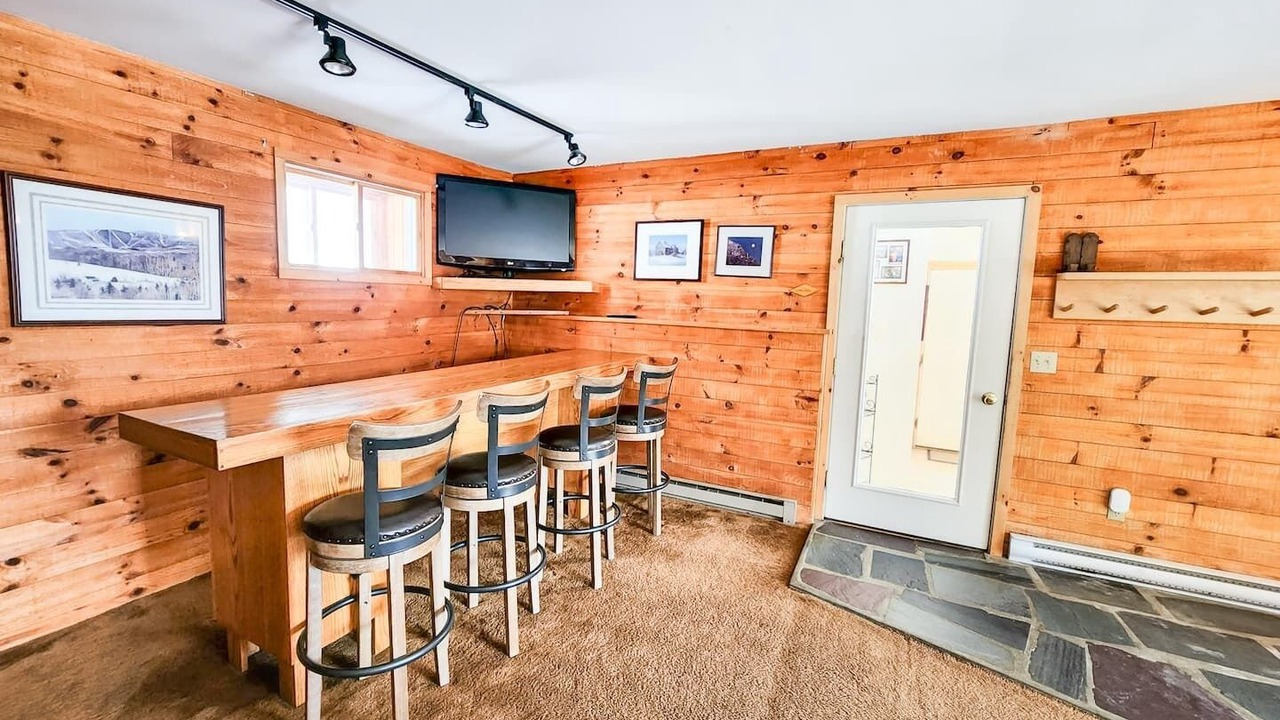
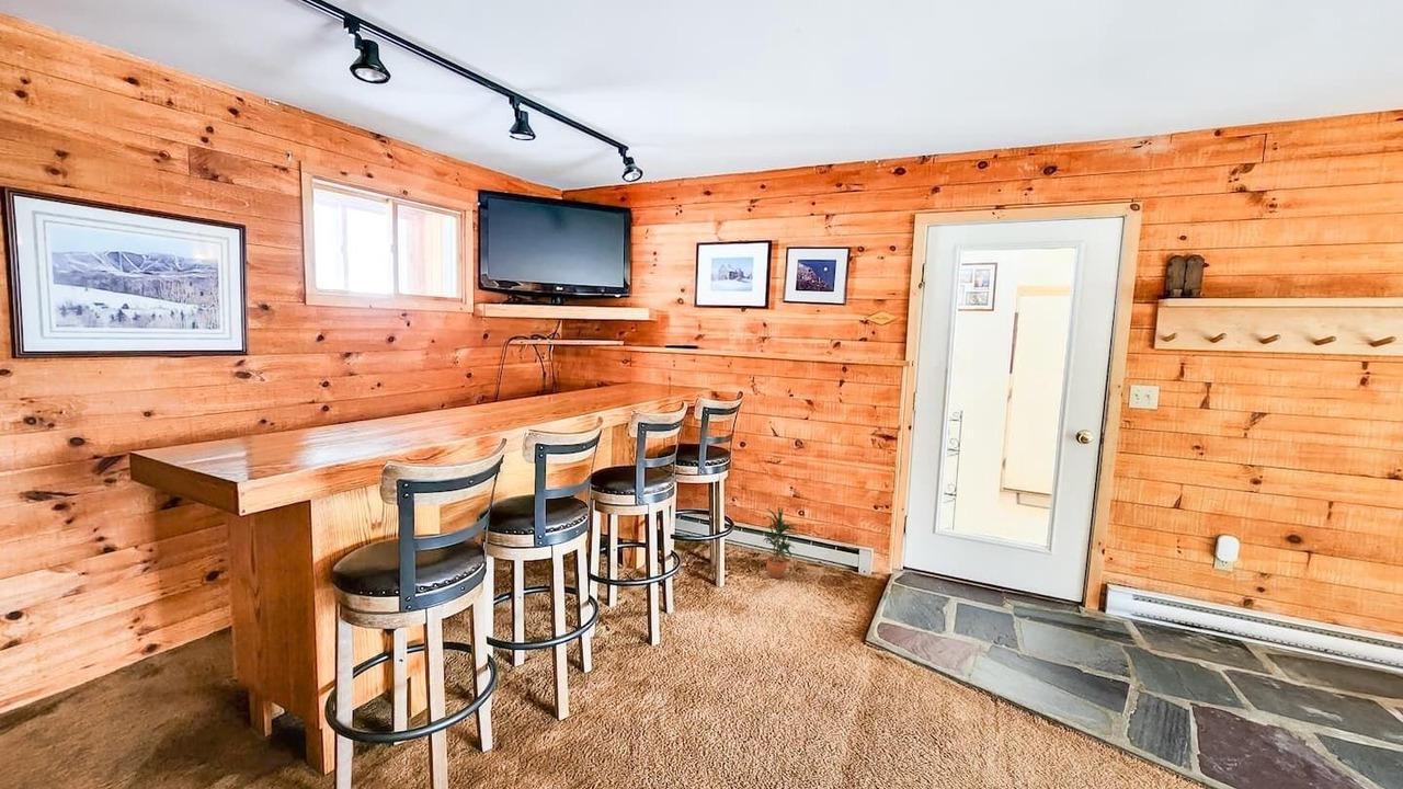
+ potted plant [760,506,800,580]
